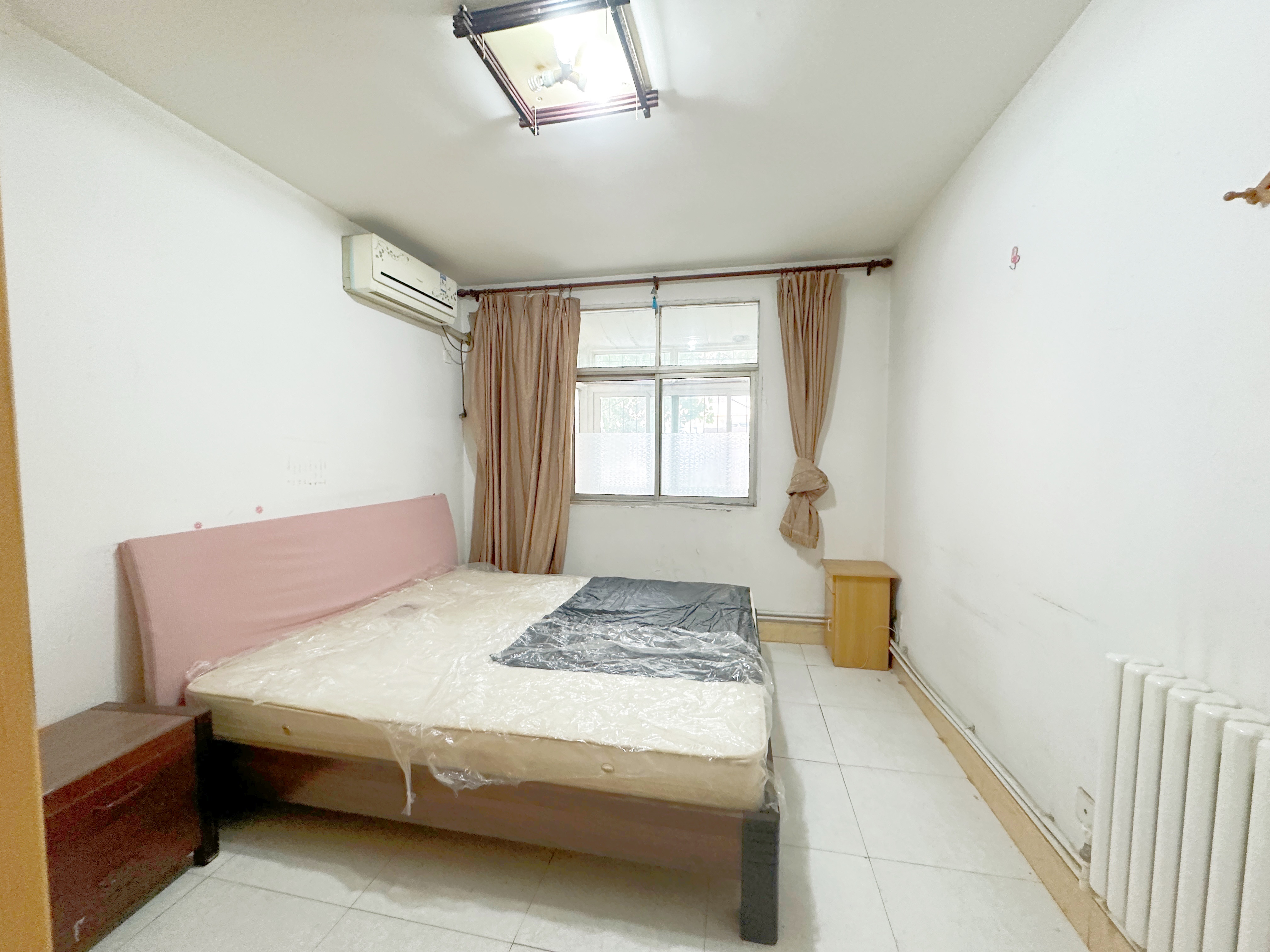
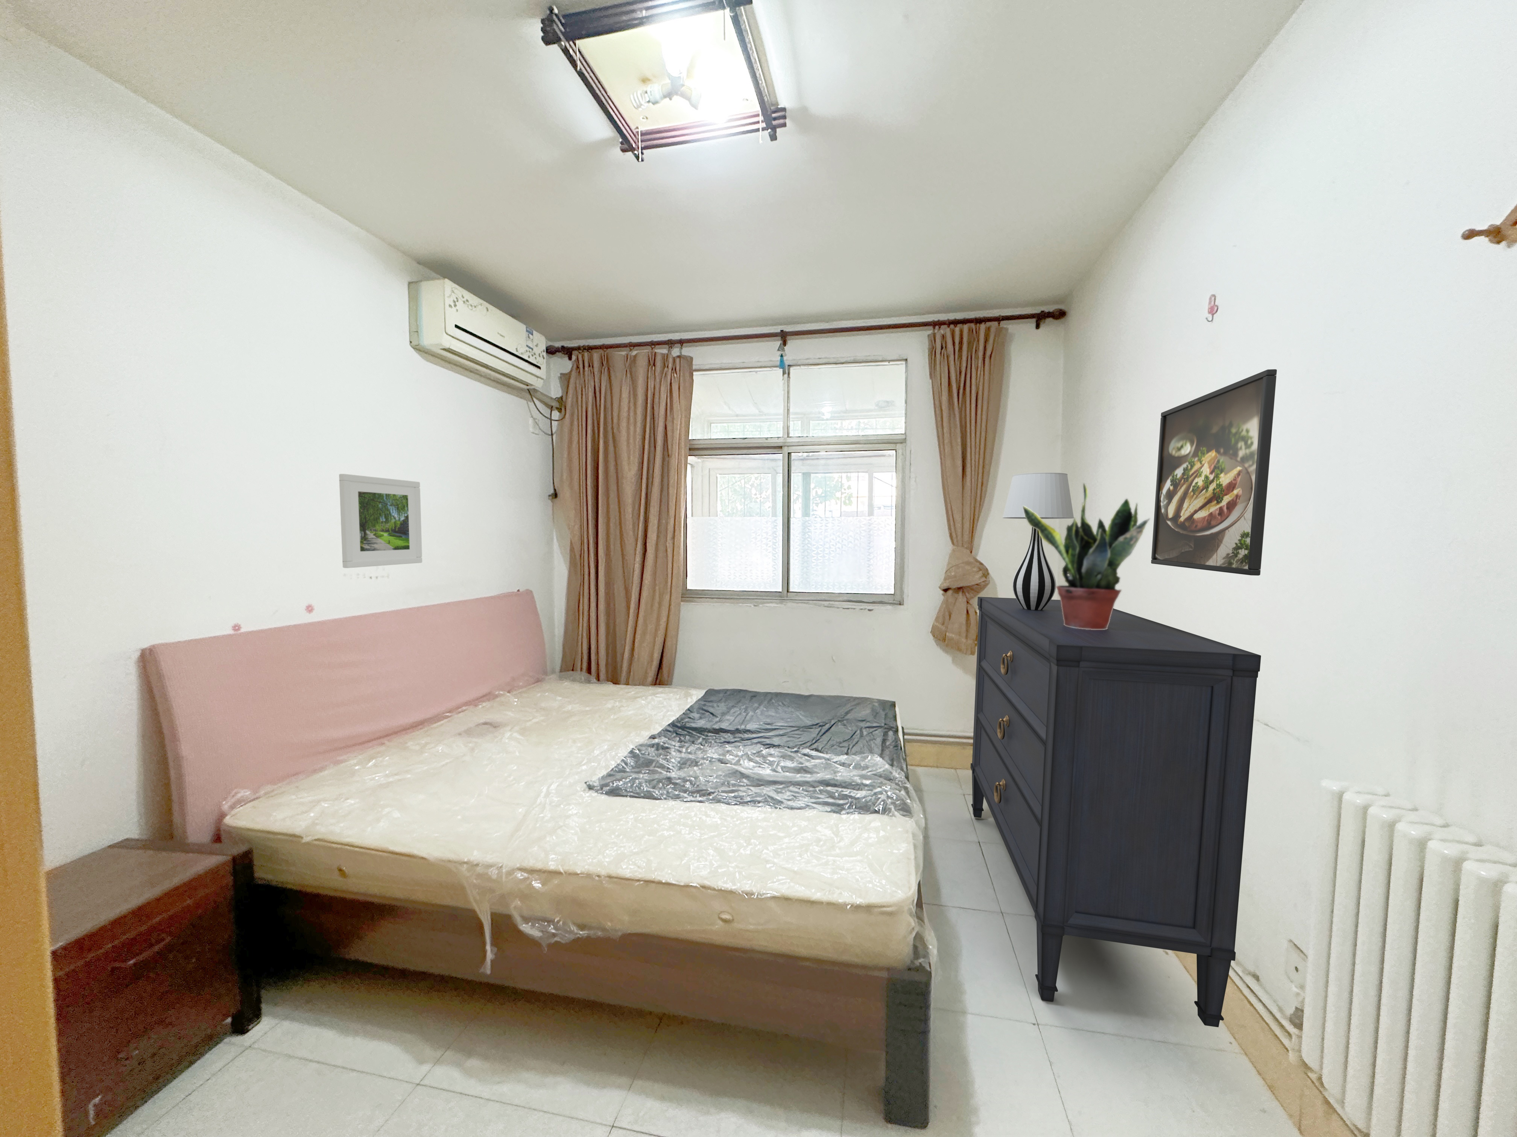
+ dresser [970,596,1261,1027]
+ table lamp [1002,472,1074,610]
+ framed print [338,473,423,568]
+ potted plant [1022,483,1150,629]
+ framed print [1150,369,1277,576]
